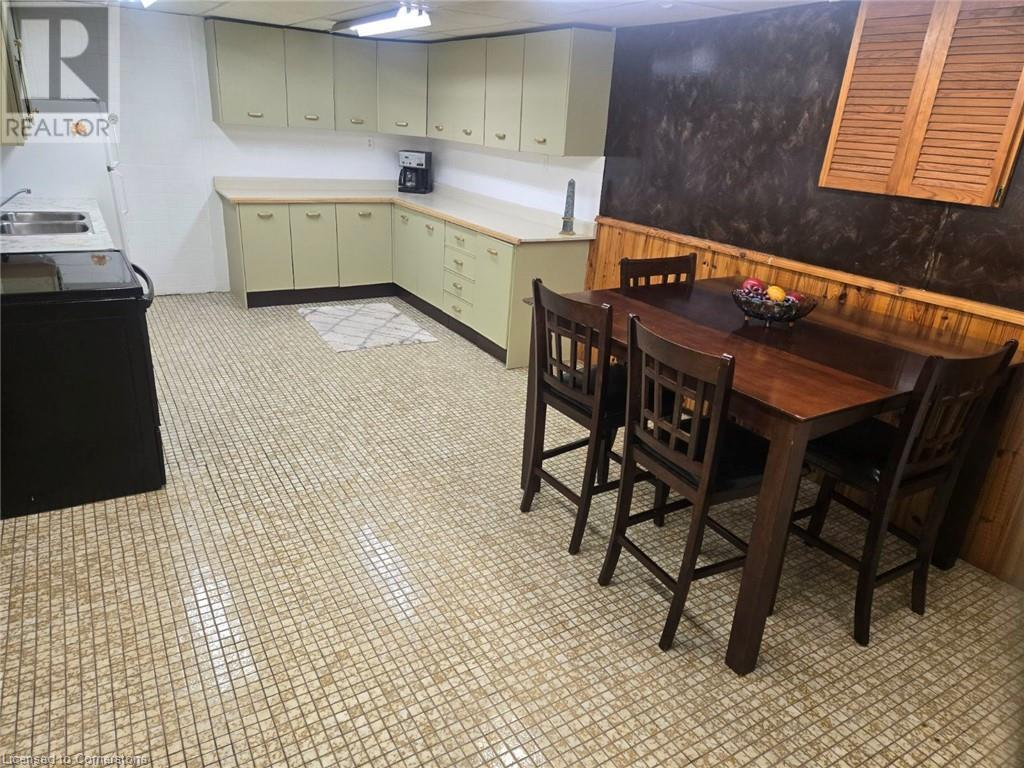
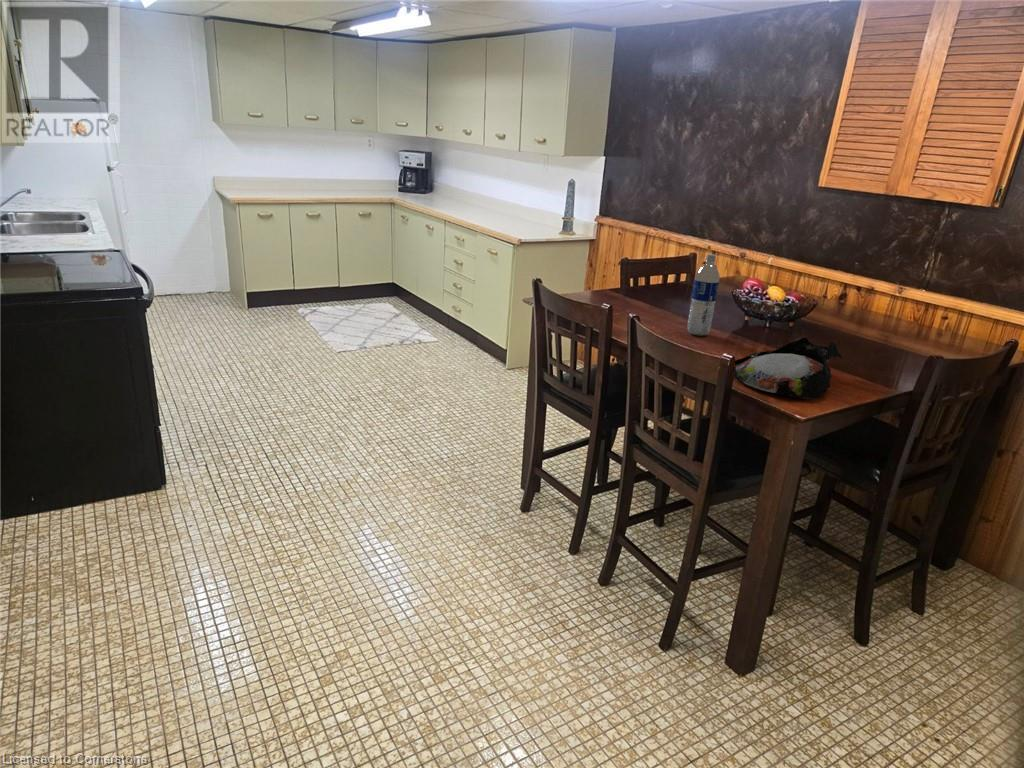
+ plate [732,336,843,400]
+ water bottle [686,253,721,337]
